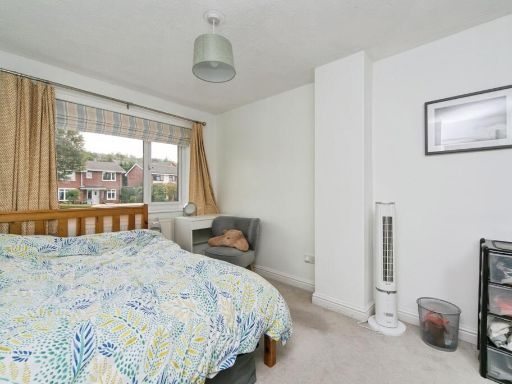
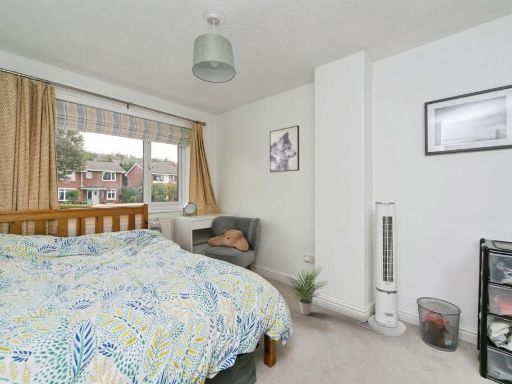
+ potted plant [284,265,328,316]
+ wall art [269,124,300,174]
